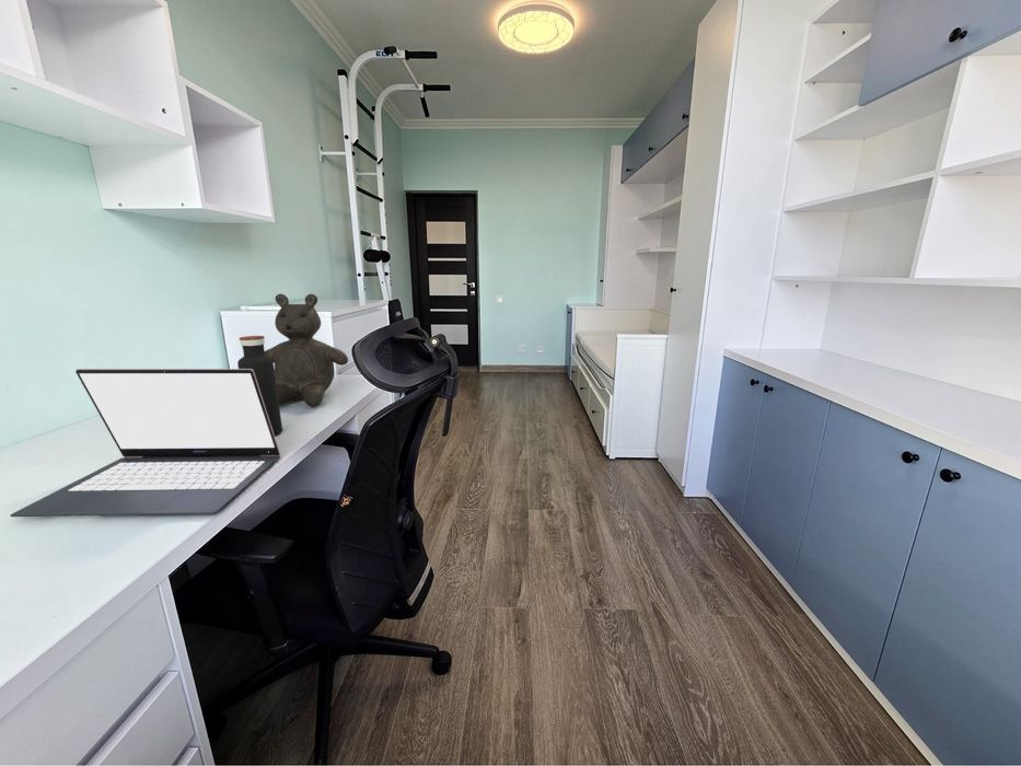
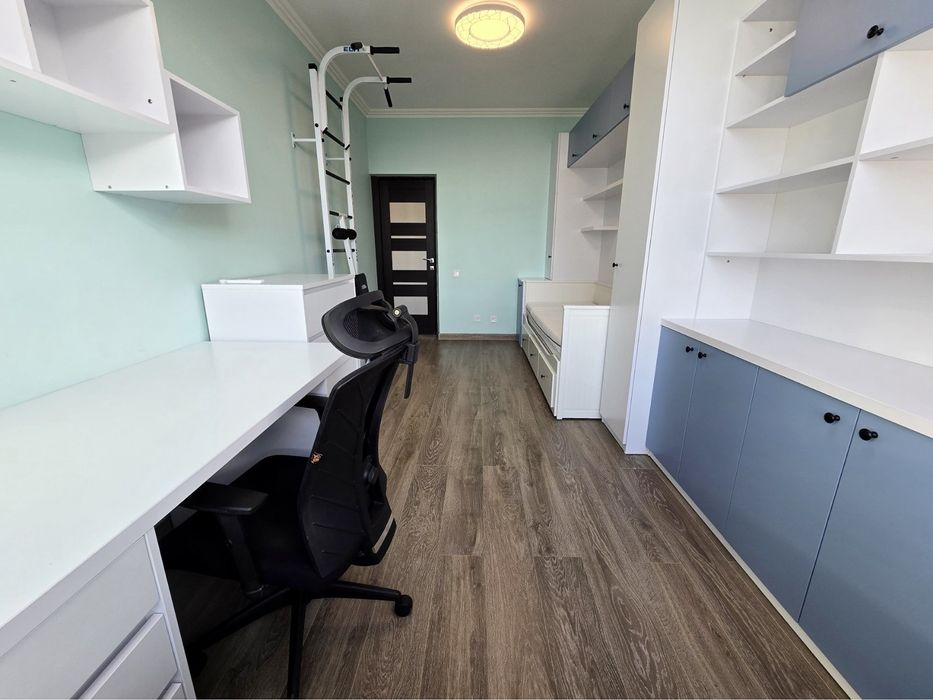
- water bottle [236,335,283,437]
- laptop [10,368,282,518]
- teddy bear [265,293,349,407]
